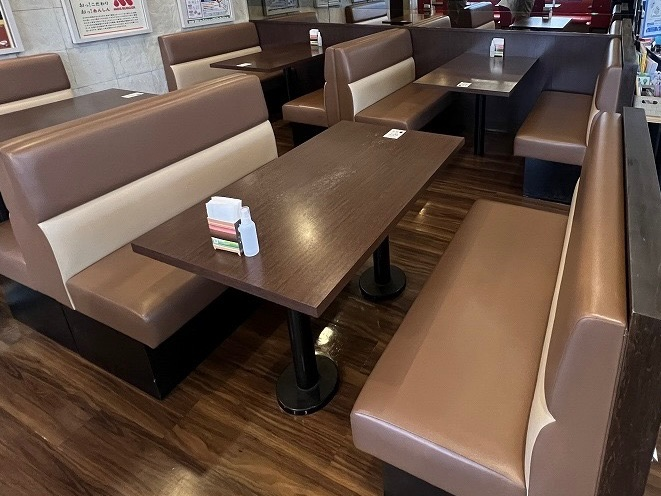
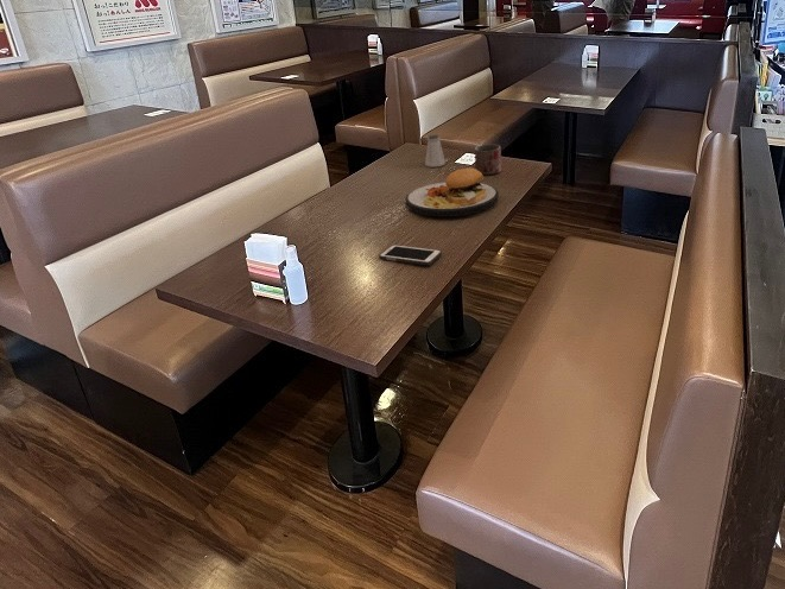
+ saltshaker [424,133,447,167]
+ cell phone [378,243,443,266]
+ plate [405,153,500,217]
+ mug [474,142,502,176]
